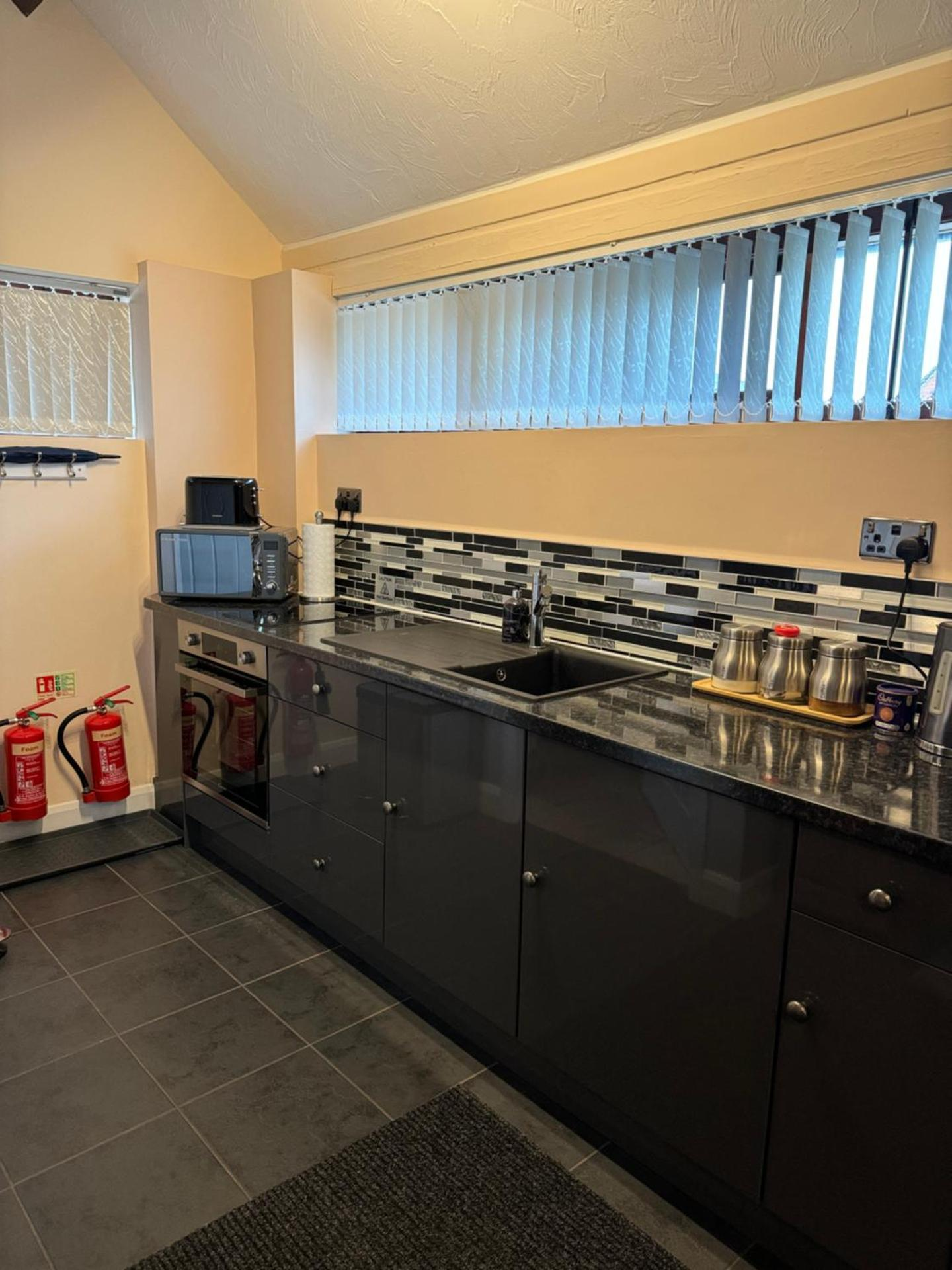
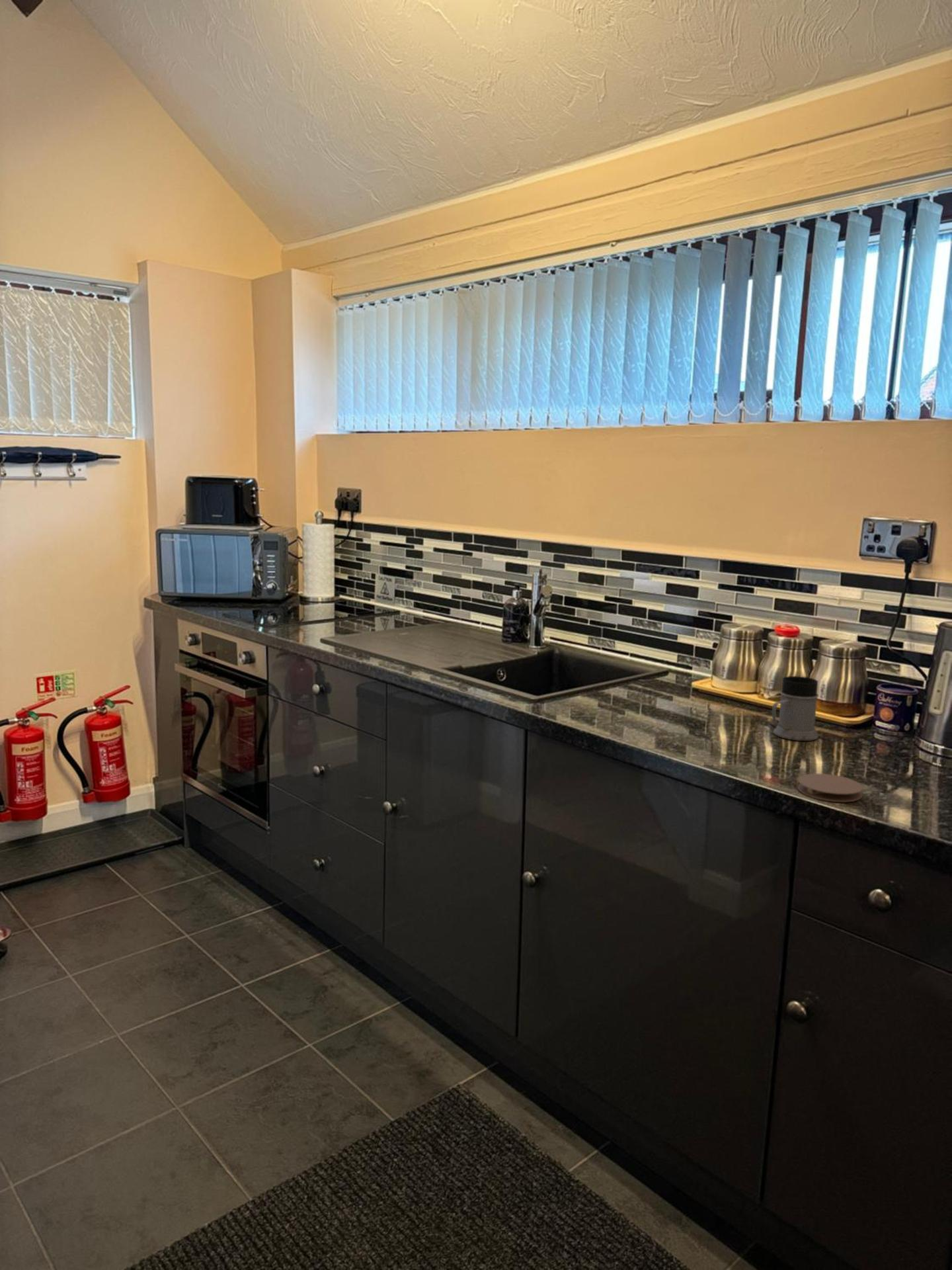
+ coaster [797,773,863,803]
+ mug [772,675,819,741]
